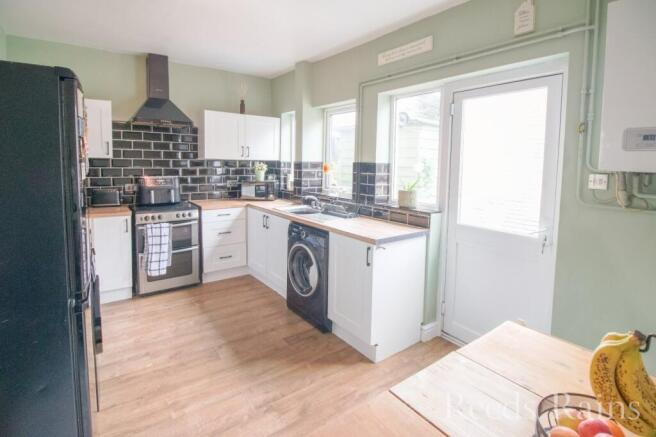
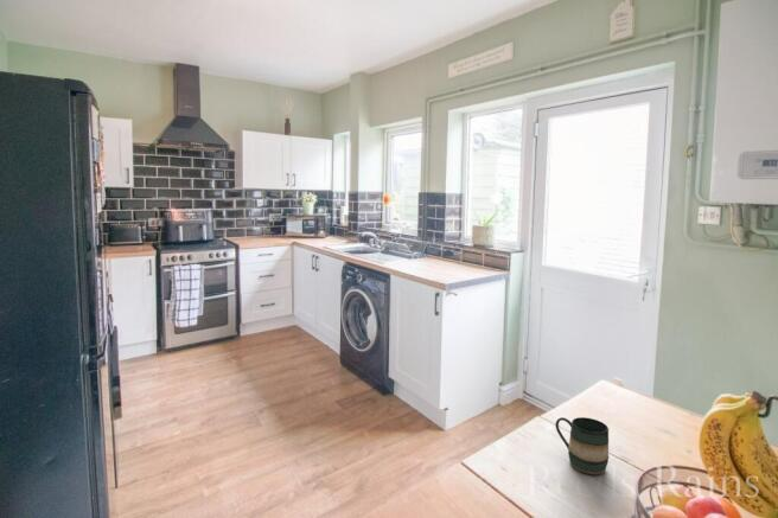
+ mug [554,416,610,475]
